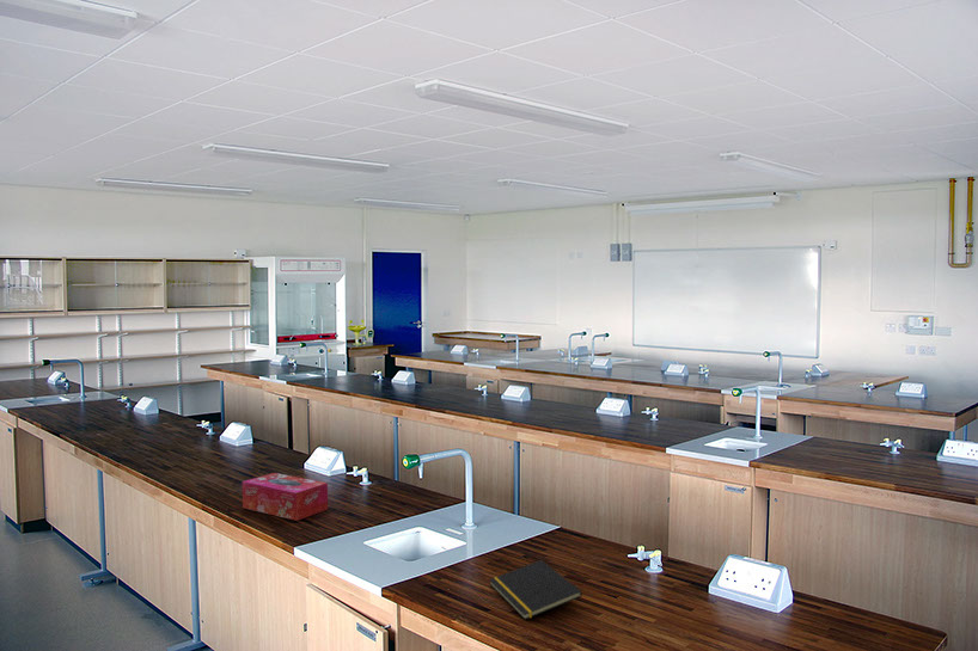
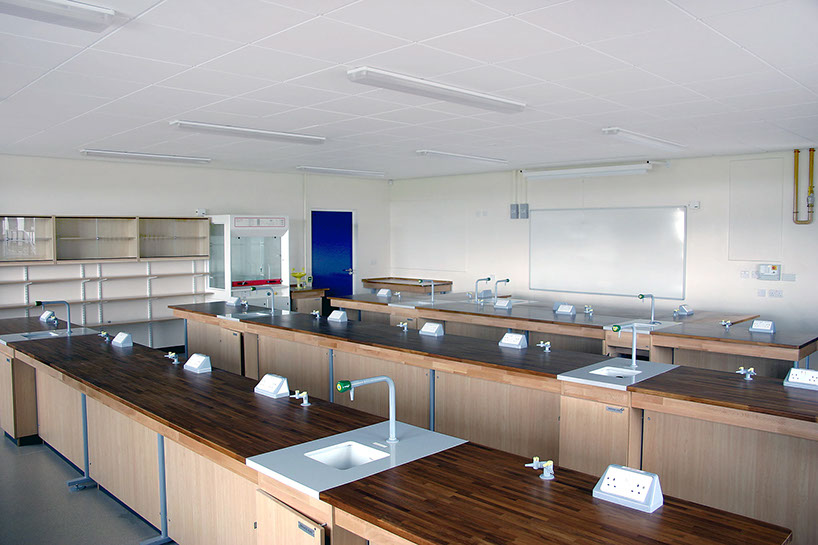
- notepad [488,559,583,621]
- tissue box [242,472,329,522]
